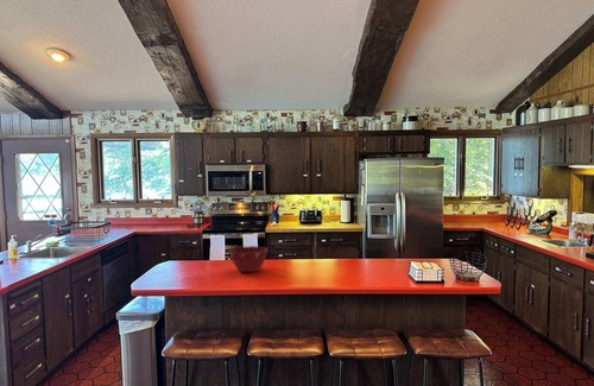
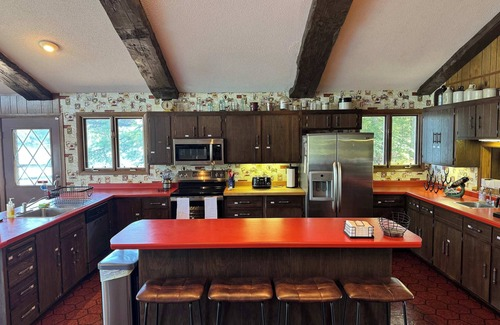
- mixing bowl [228,245,268,273]
